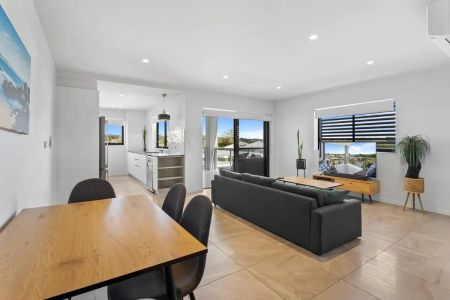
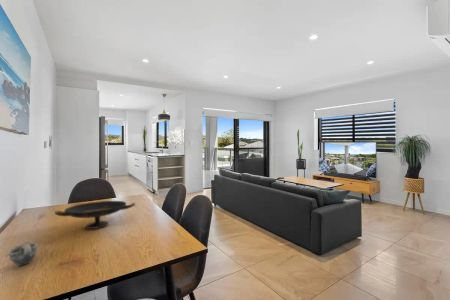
+ decorative bowl [54,200,136,230]
+ cup [7,241,38,267]
